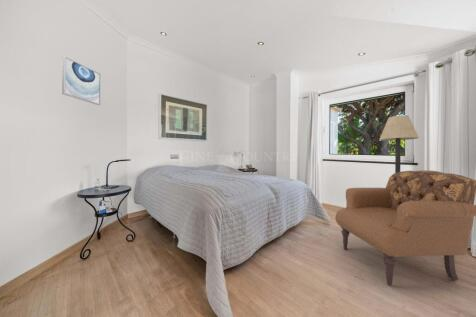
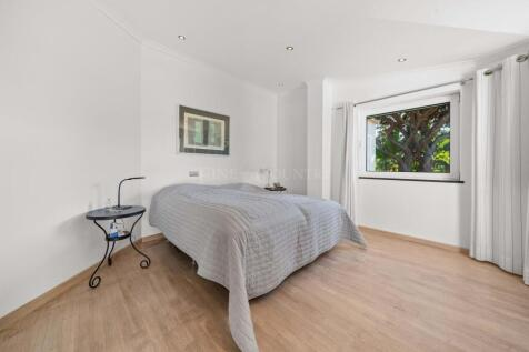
- floor lamp [378,114,420,174]
- armchair [334,169,476,287]
- wall art [61,55,101,106]
